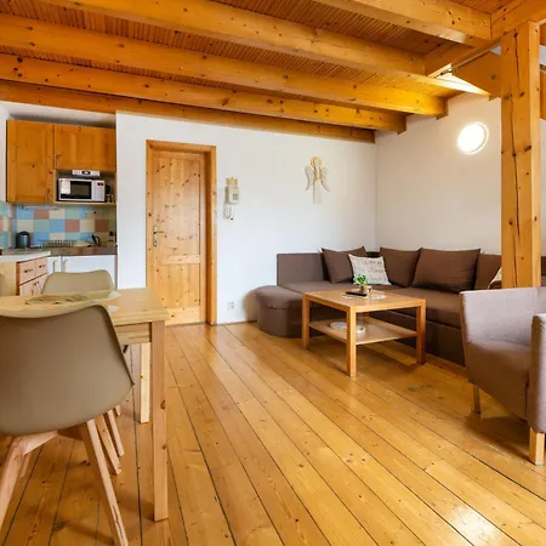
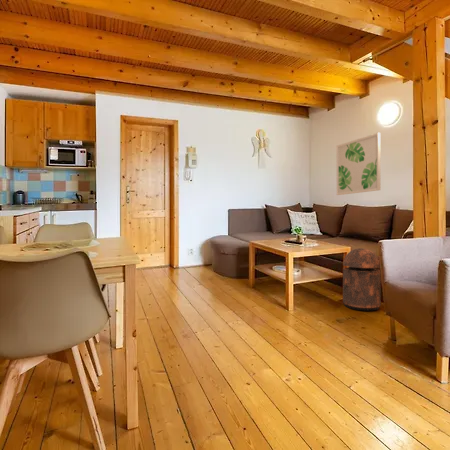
+ wall art [336,132,381,196]
+ trash can [342,247,381,312]
